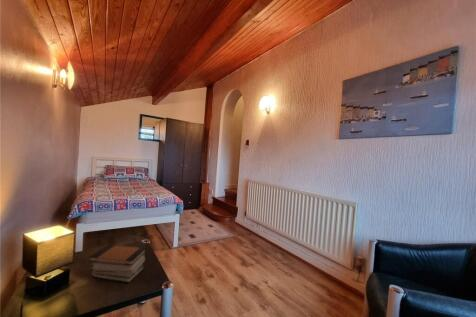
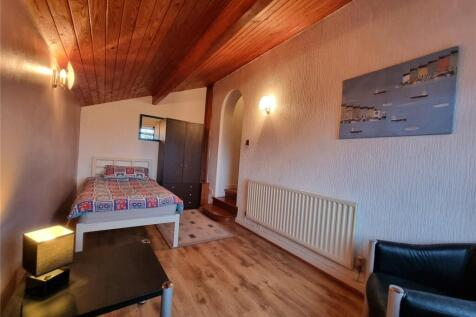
- book stack [88,244,147,283]
